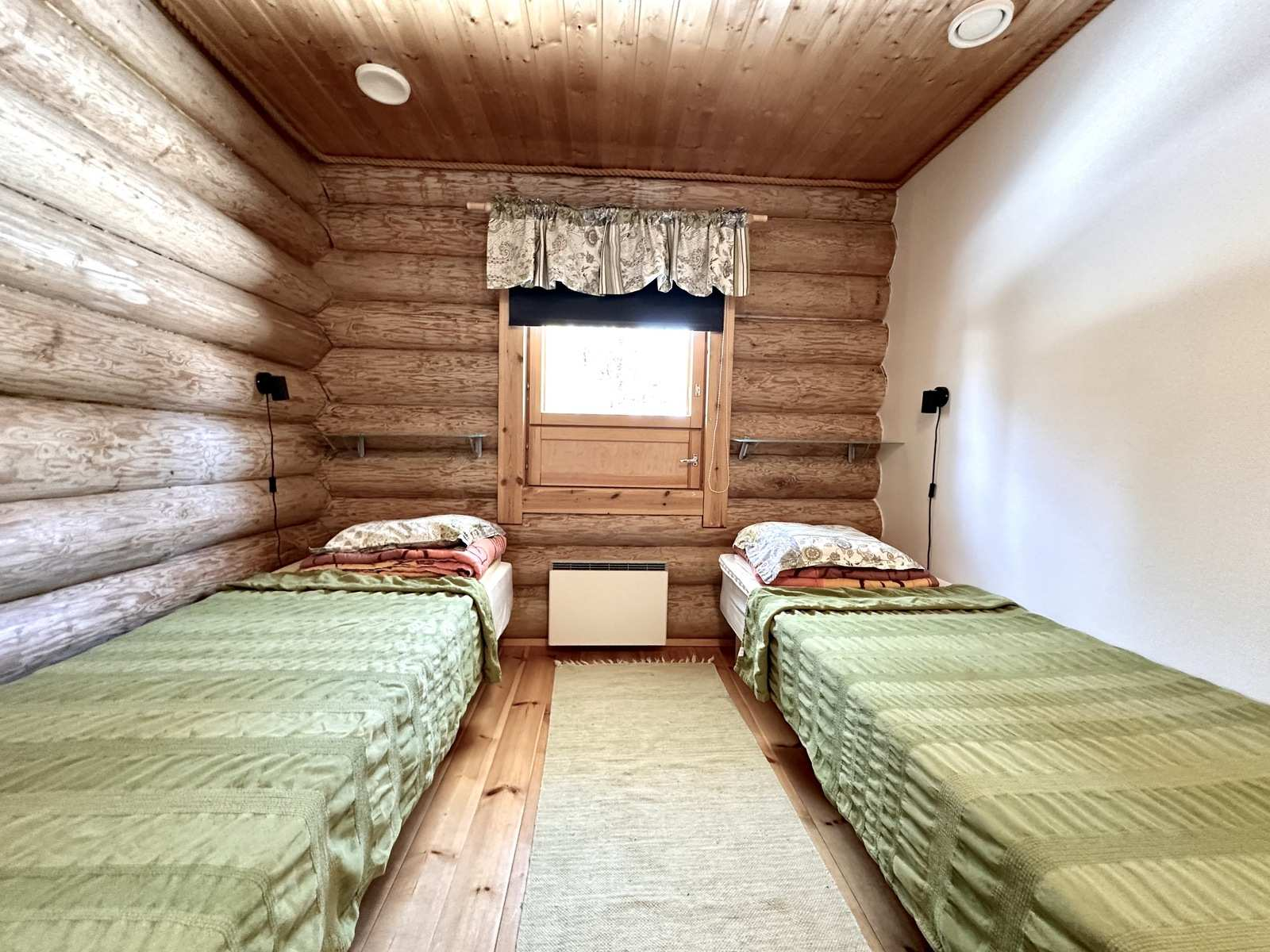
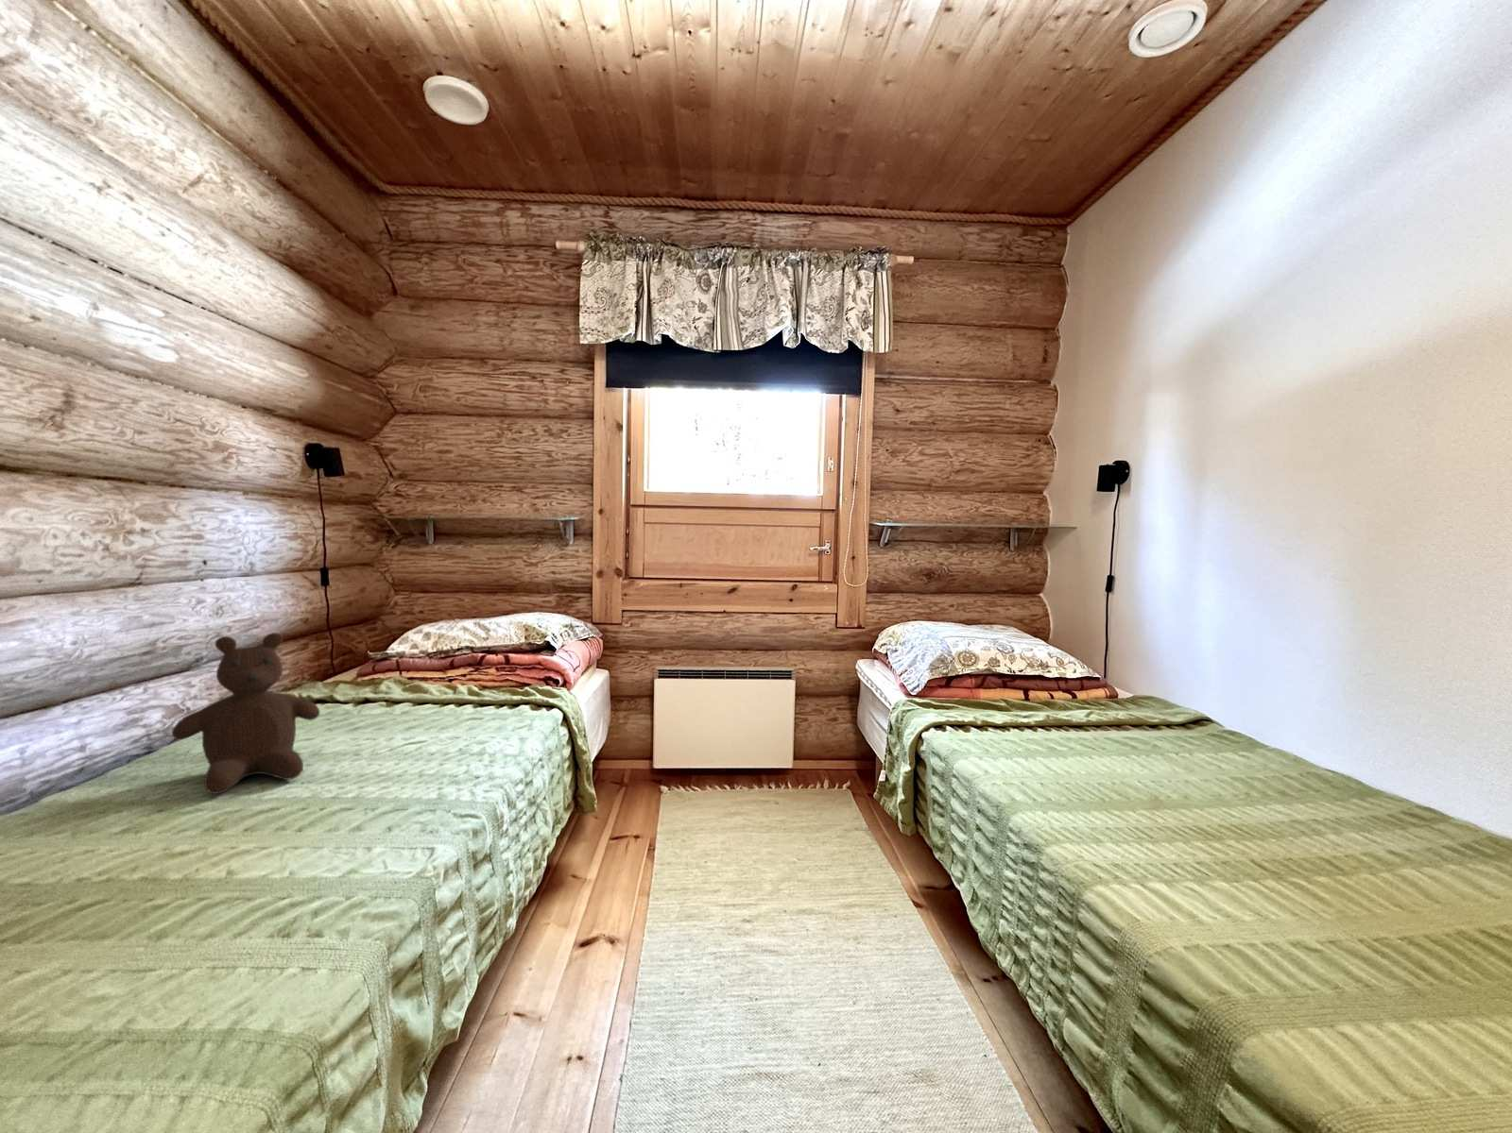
+ teddy bear [171,632,321,795]
